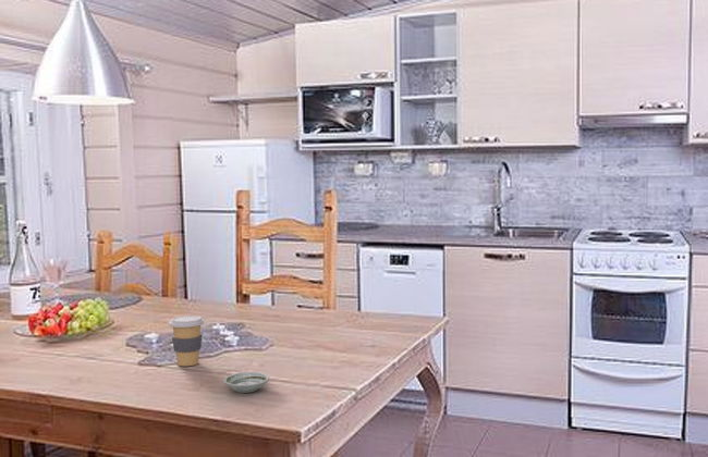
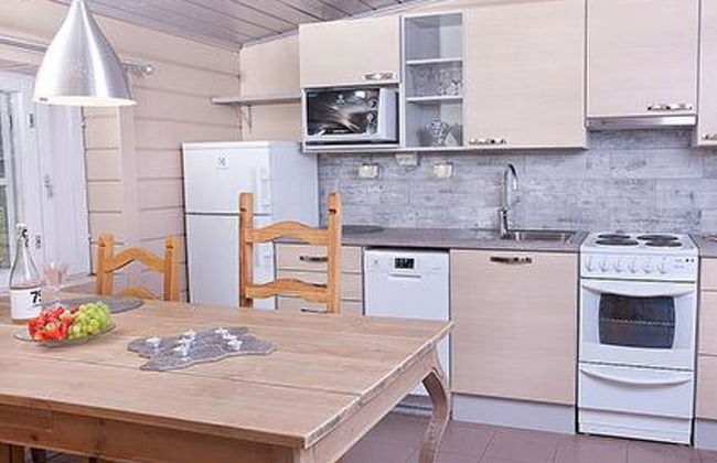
- saucer [222,371,270,394]
- coffee cup [168,314,205,367]
